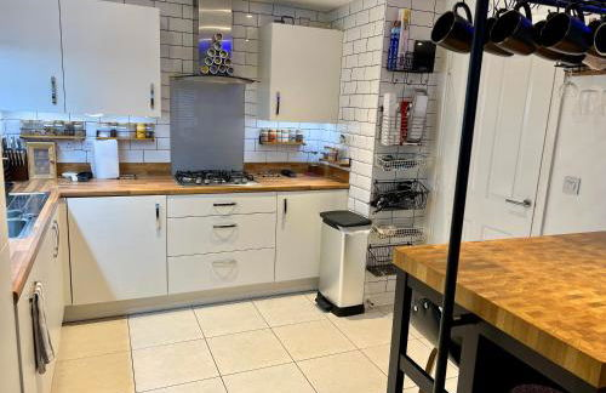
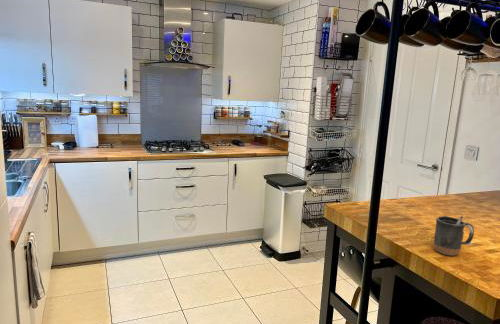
+ mug [433,215,475,257]
